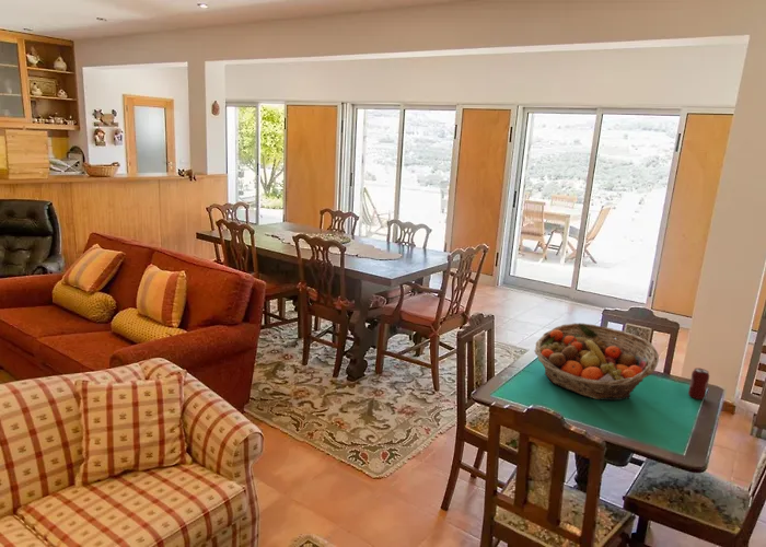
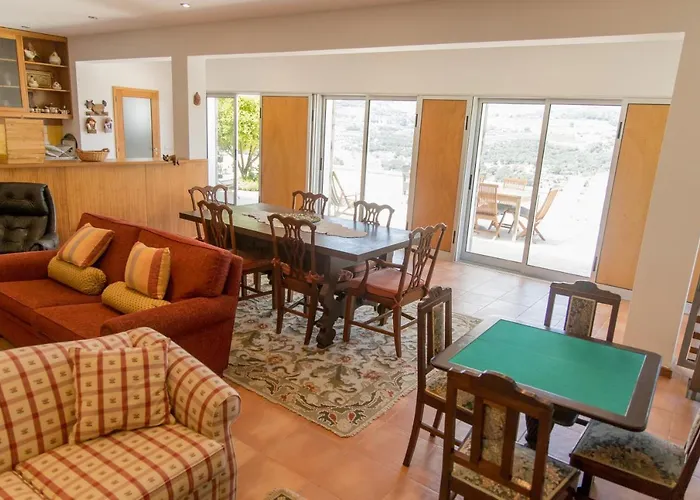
- beverage can [687,368,710,400]
- fruit basket [533,322,660,401]
